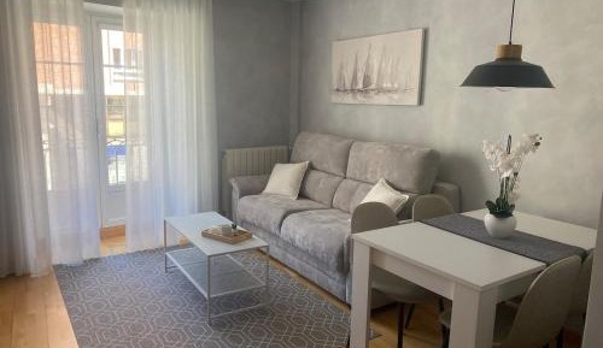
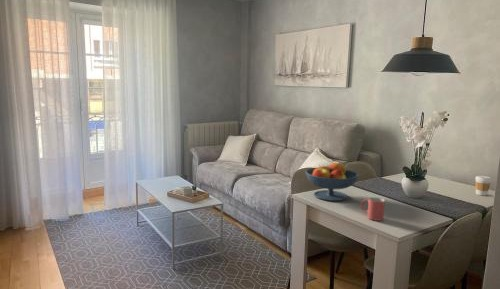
+ fruit bowl [304,161,360,202]
+ coffee cup [474,175,492,197]
+ mug [360,196,386,222]
